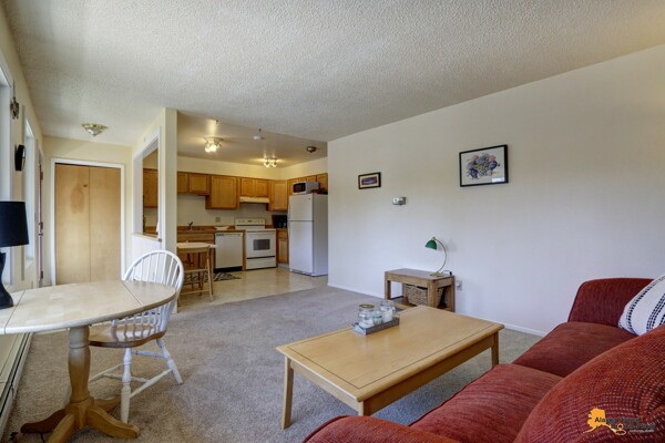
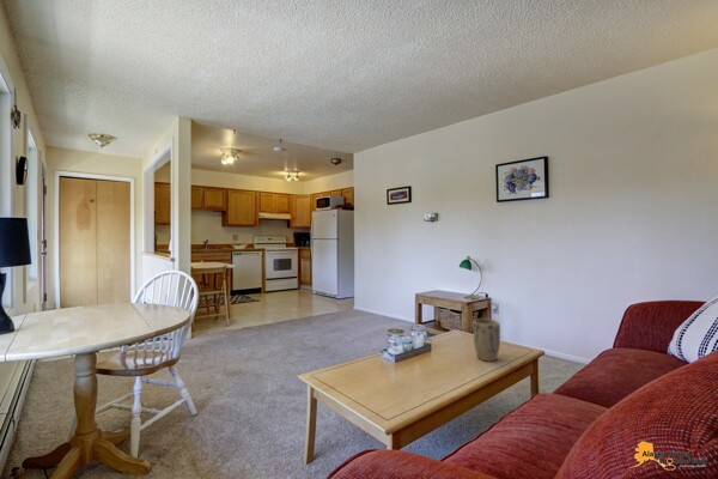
+ plant pot [471,317,501,363]
